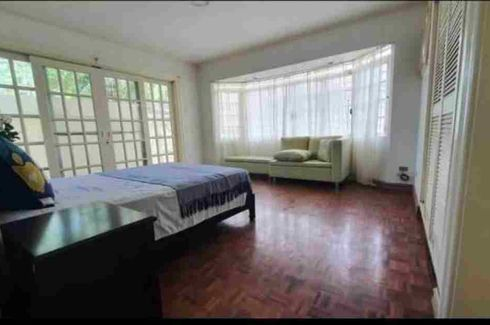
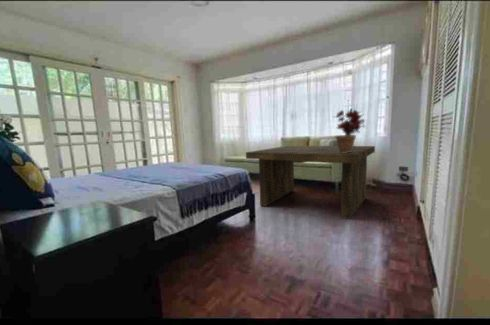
+ coffee table [245,145,376,221]
+ potted plant [333,109,366,153]
